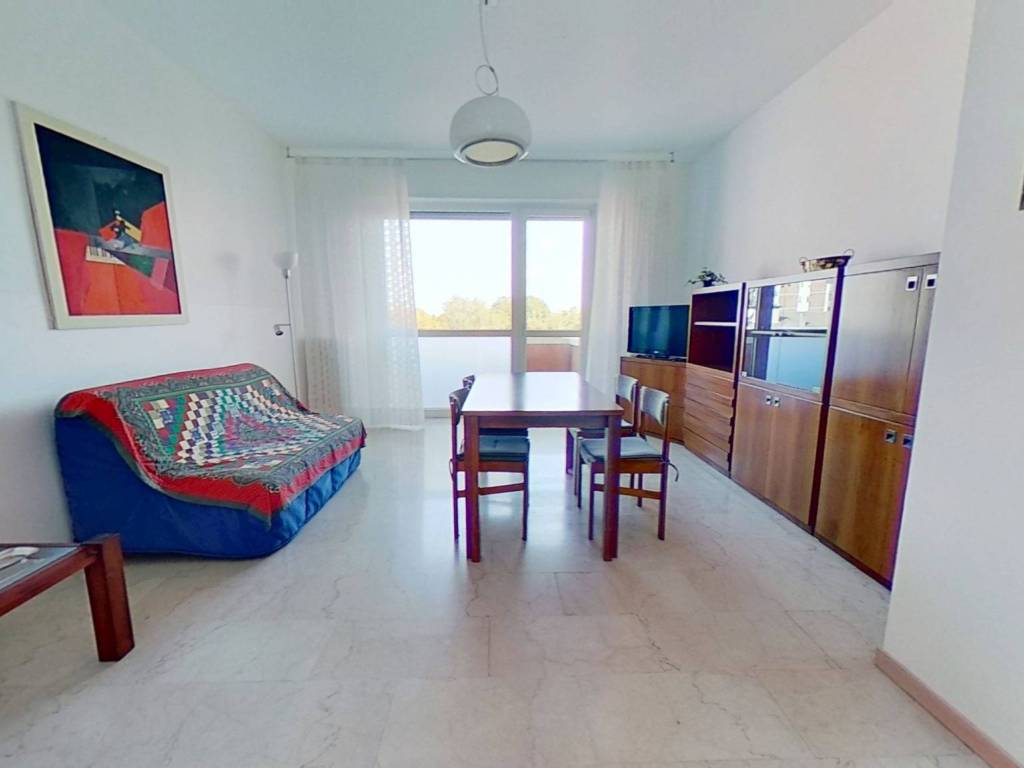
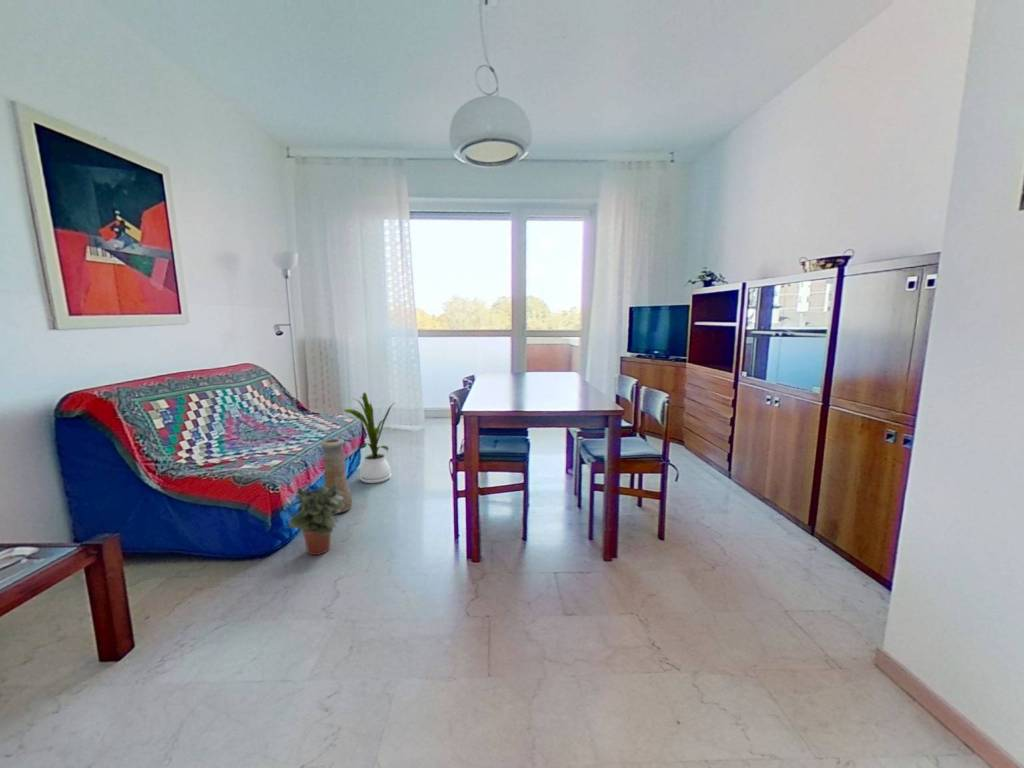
+ house plant [343,392,395,484]
+ potted plant [285,485,350,556]
+ vase [320,437,353,514]
